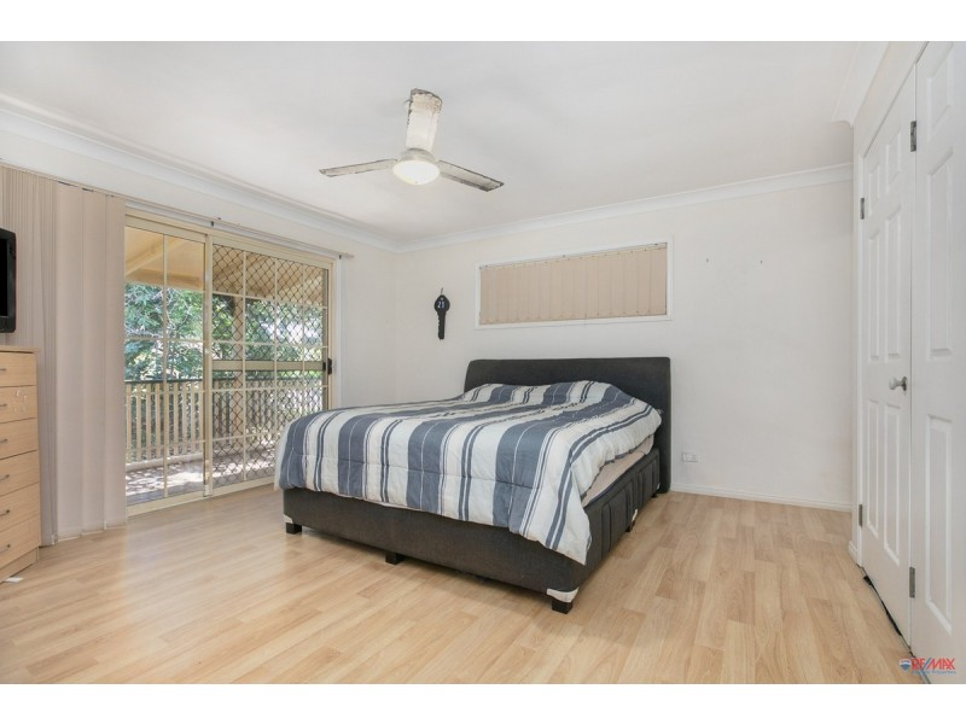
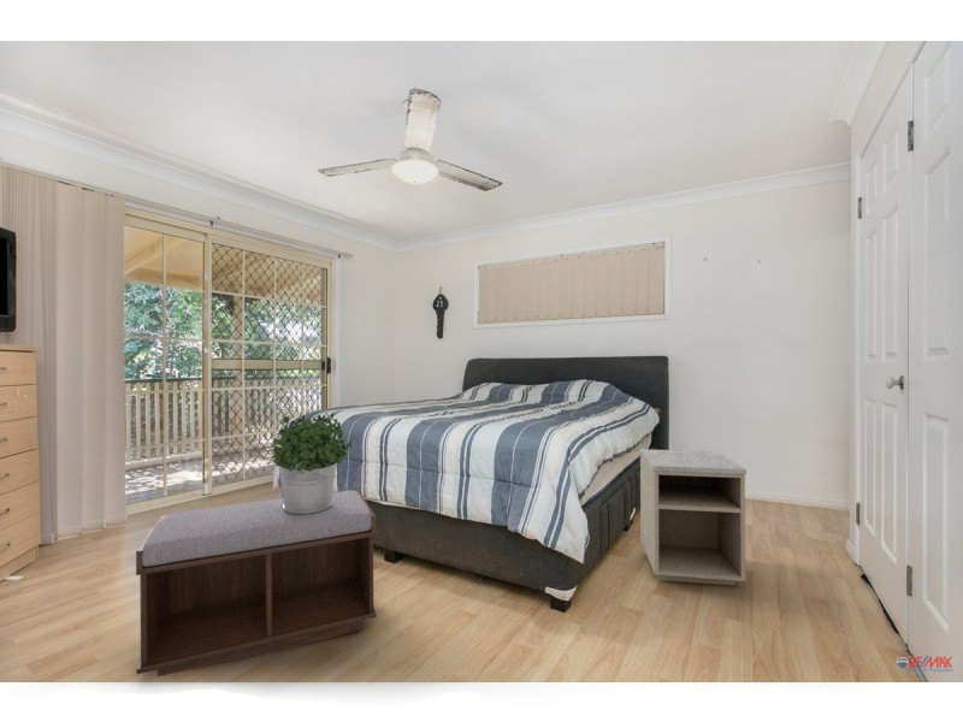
+ bench [135,490,378,677]
+ nightstand [638,448,748,586]
+ potted plant [270,412,354,514]
